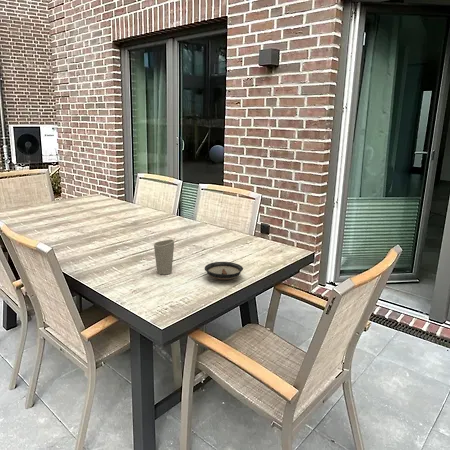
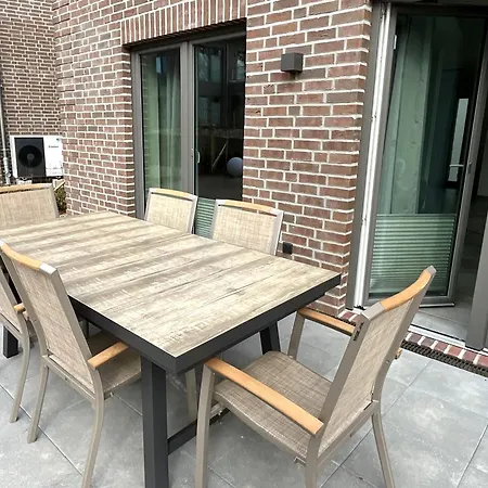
- saucer [204,261,244,281]
- cup [153,238,175,275]
